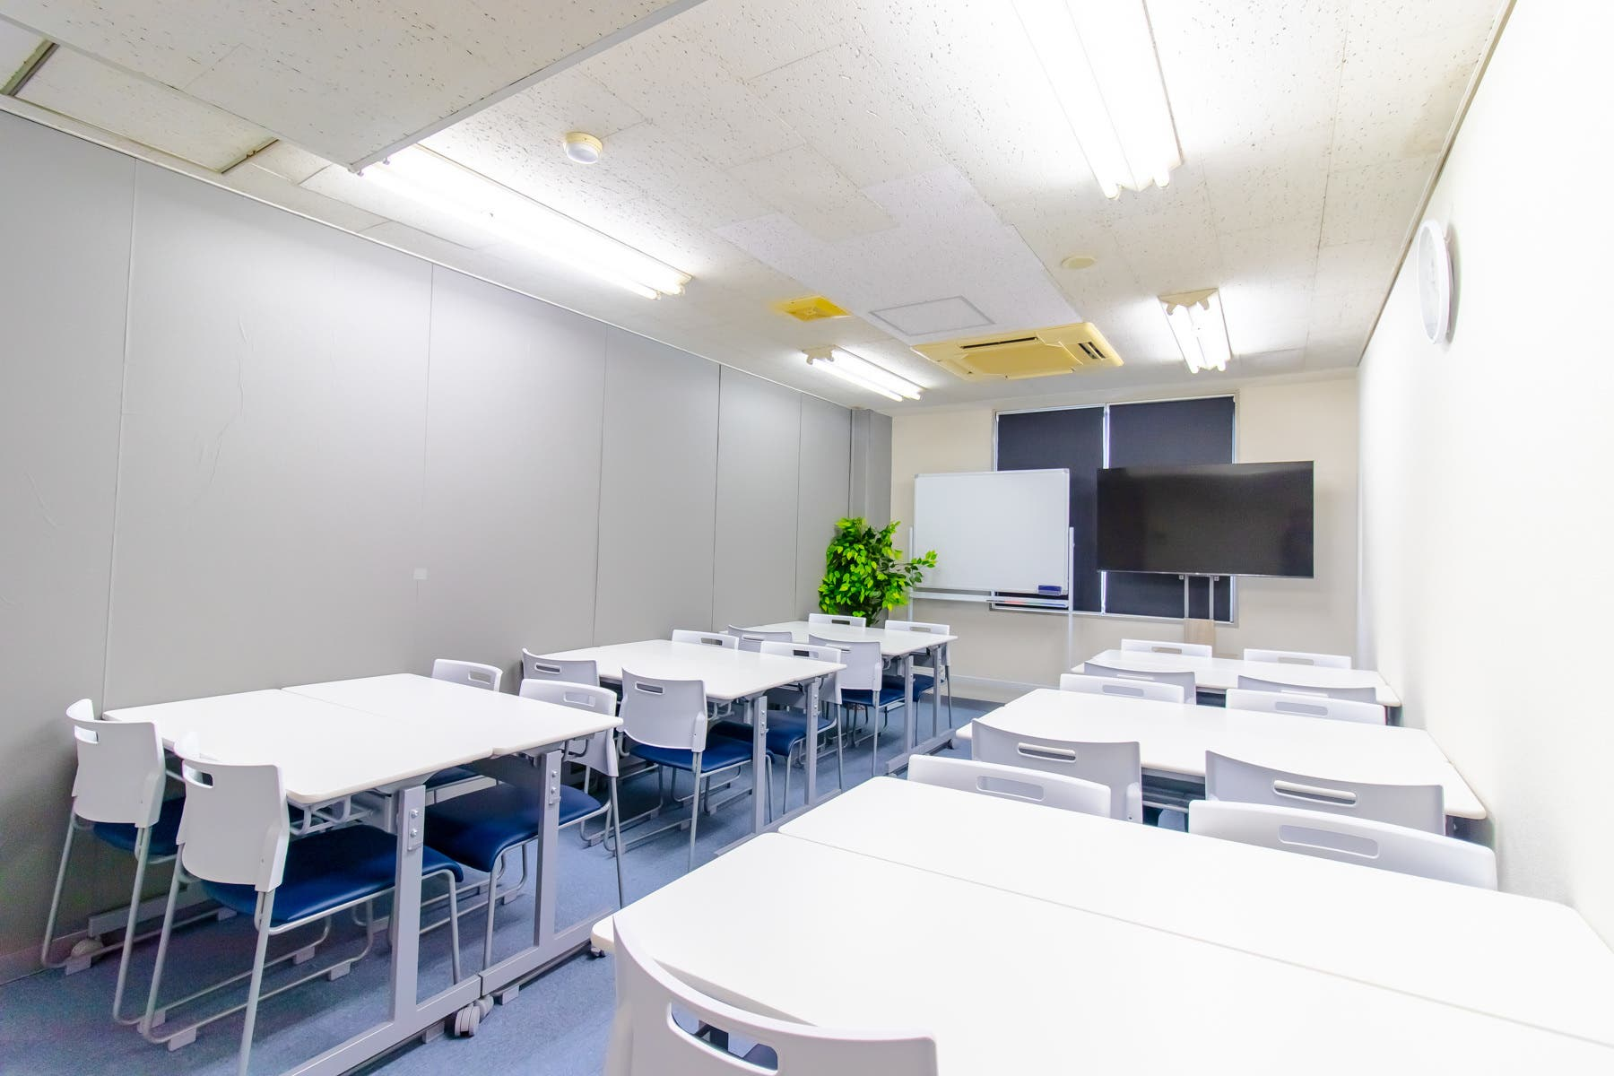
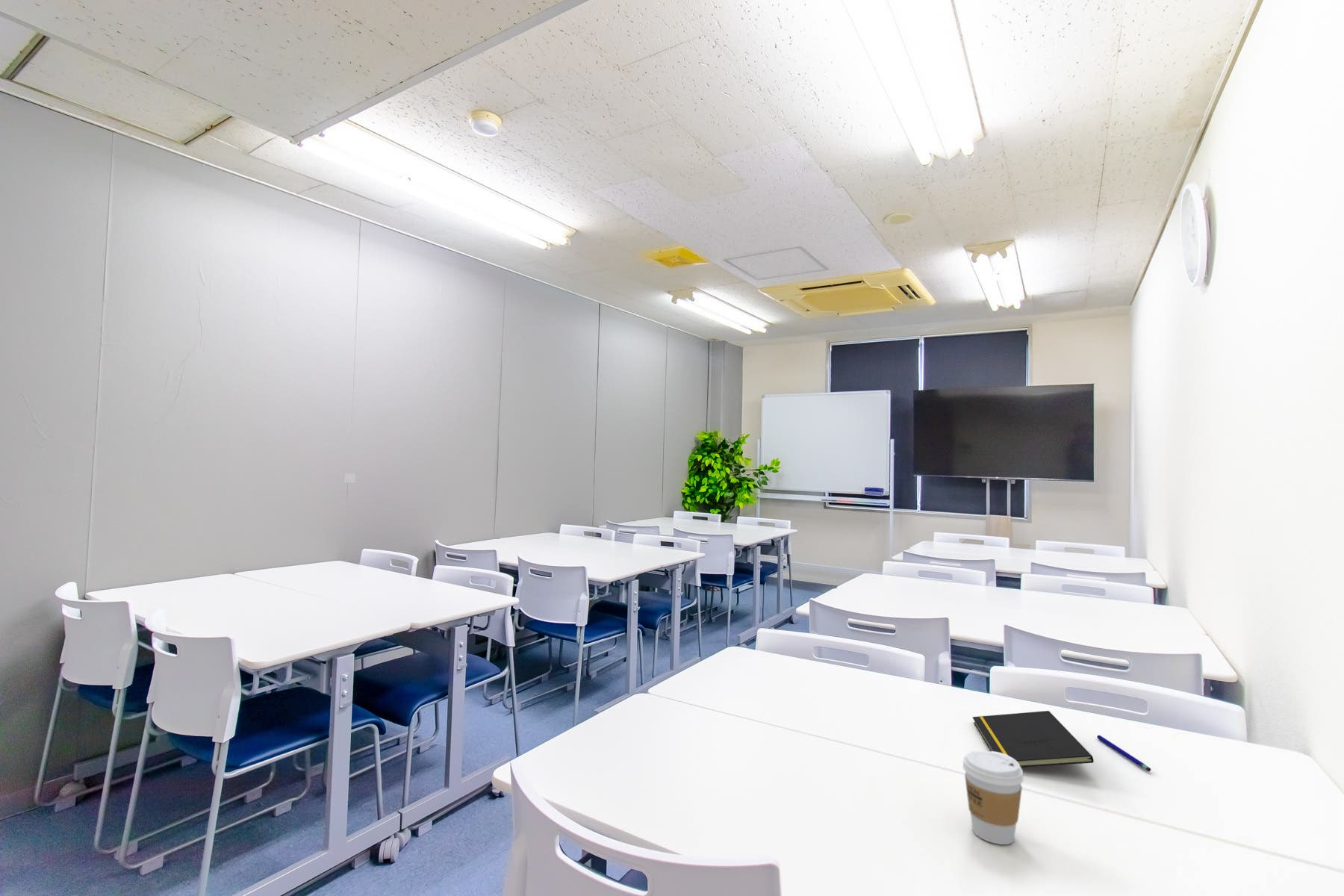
+ notepad [972,710,1095,768]
+ pen [1096,735,1151,772]
+ coffee cup [962,750,1024,845]
